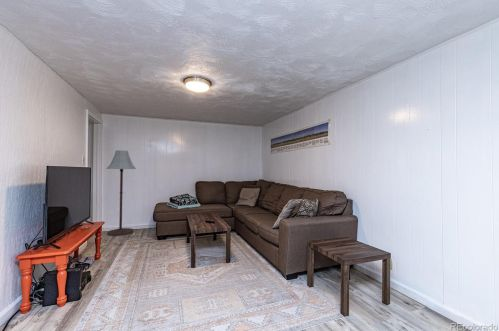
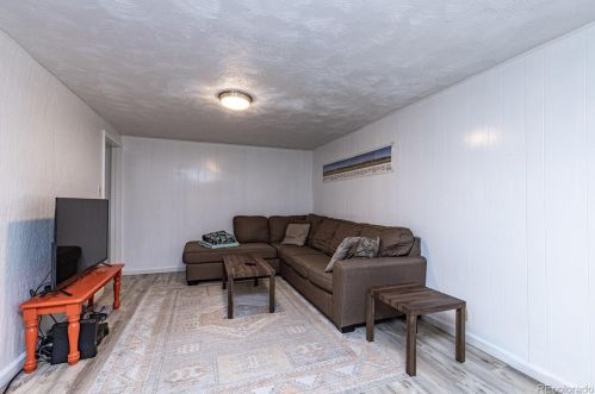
- floor lamp [105,149,137,237]
